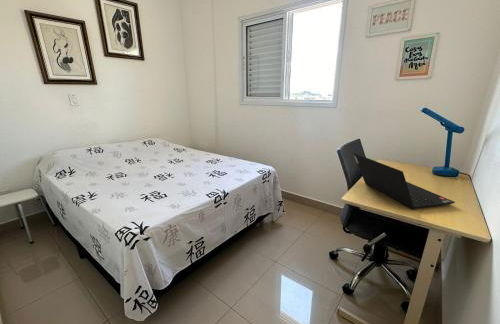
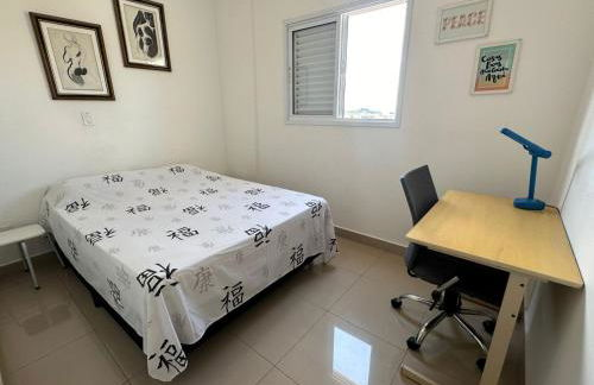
- laptop computer [352,152,456,211]
